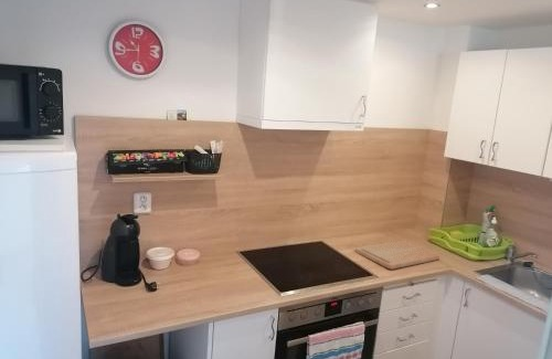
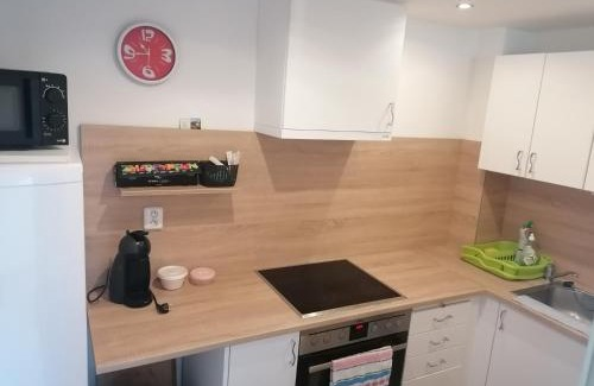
- cutting board [354,240,440,271]
